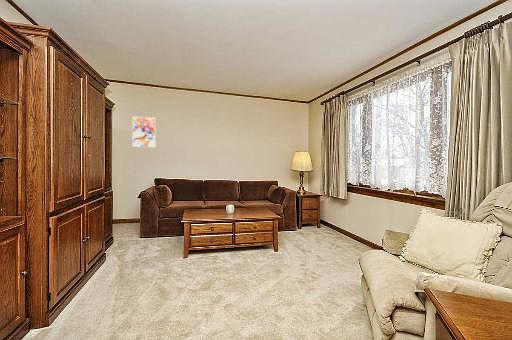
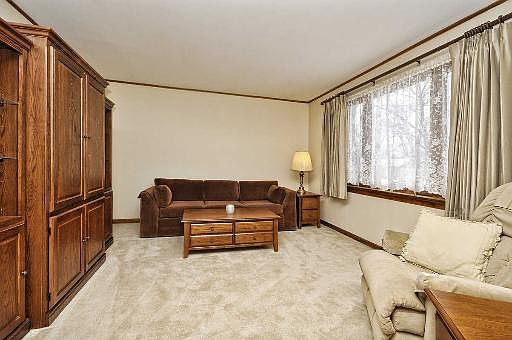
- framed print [132,116,157,148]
